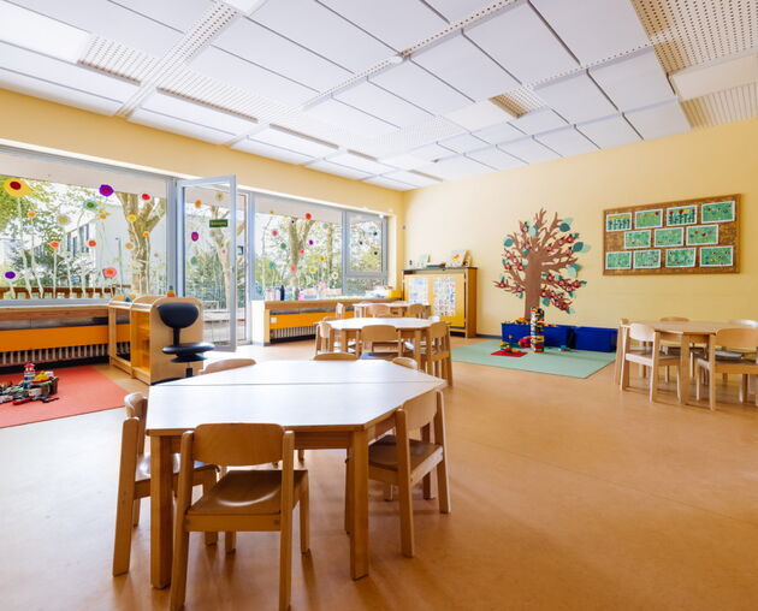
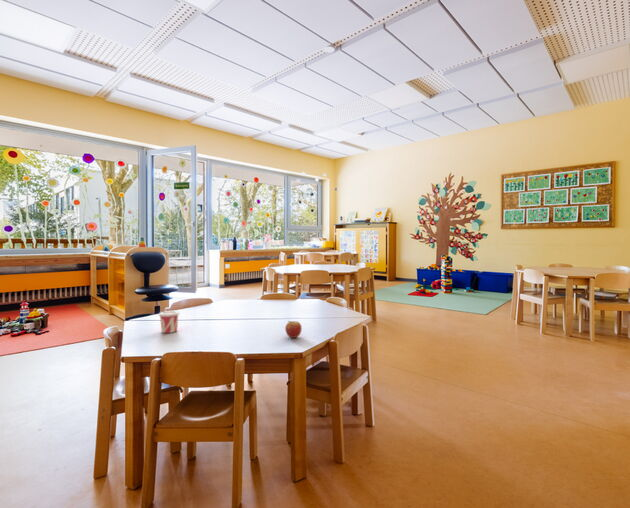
+ cup [158,310,181,334]
+ fruit [284,320,303,339]
